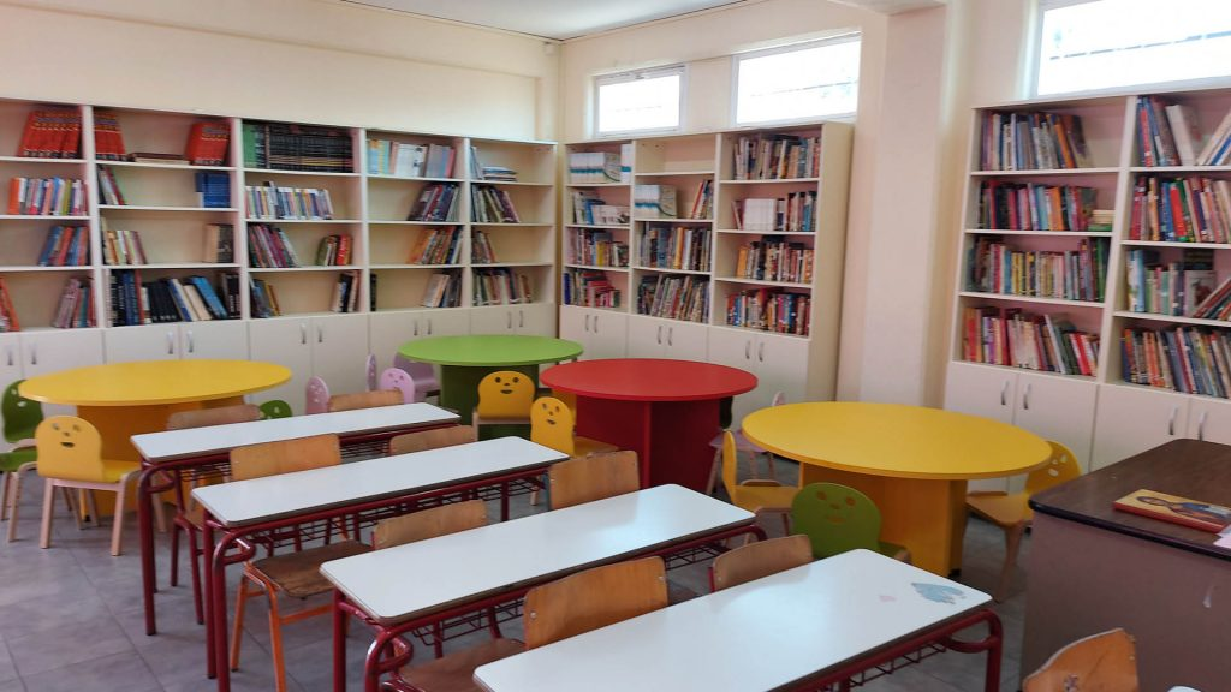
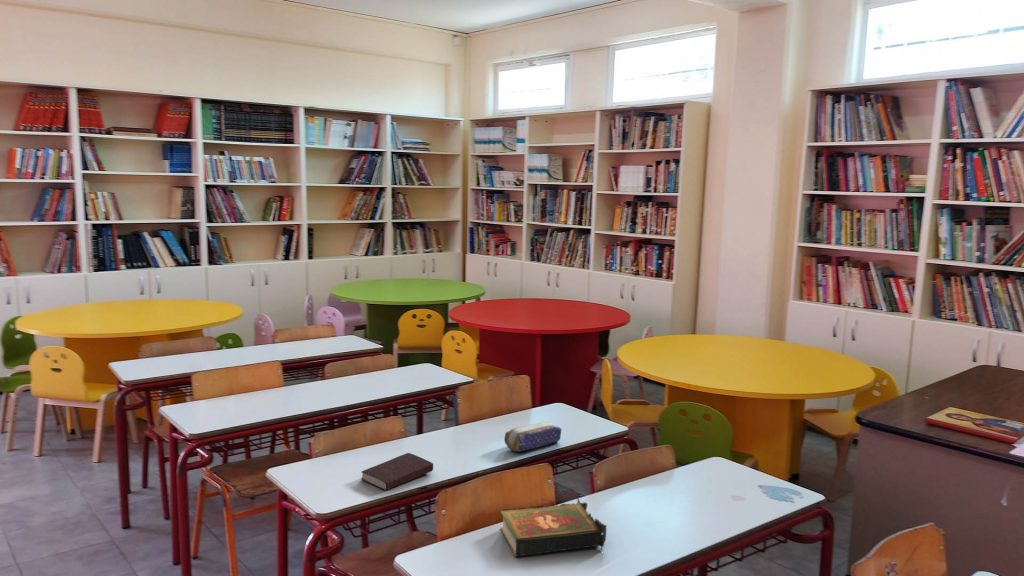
+ book [499,497,608,558]
+ book [360,452,434,491]
+ pencil case [503,421,562,453]
